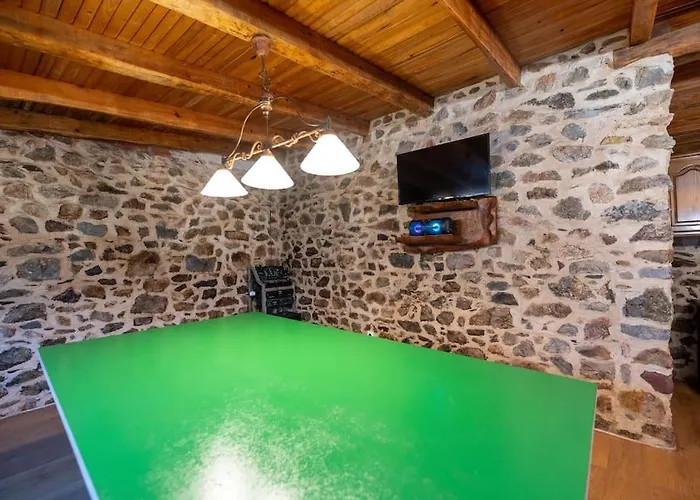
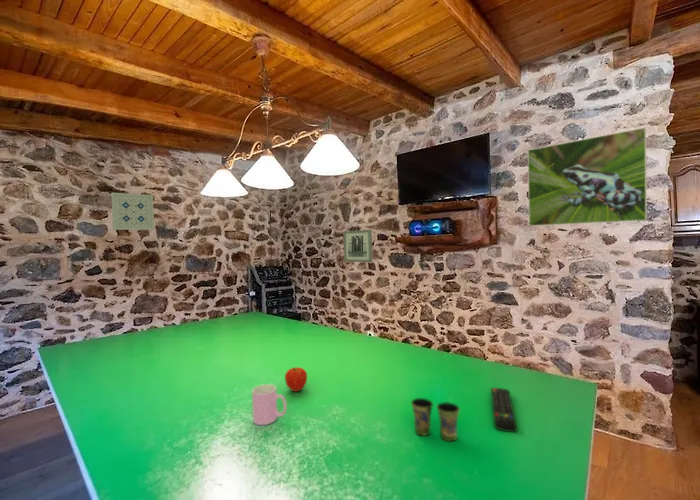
+ remote control [490,387,518,433]
+ cup [251,383,288,426]
+ fruit [284,366,308,393]
+ cup [410,397,461,443]
+ wall art [343,229,373,263]
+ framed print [527,126,648,227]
+ wall art [110,192,155,231]
